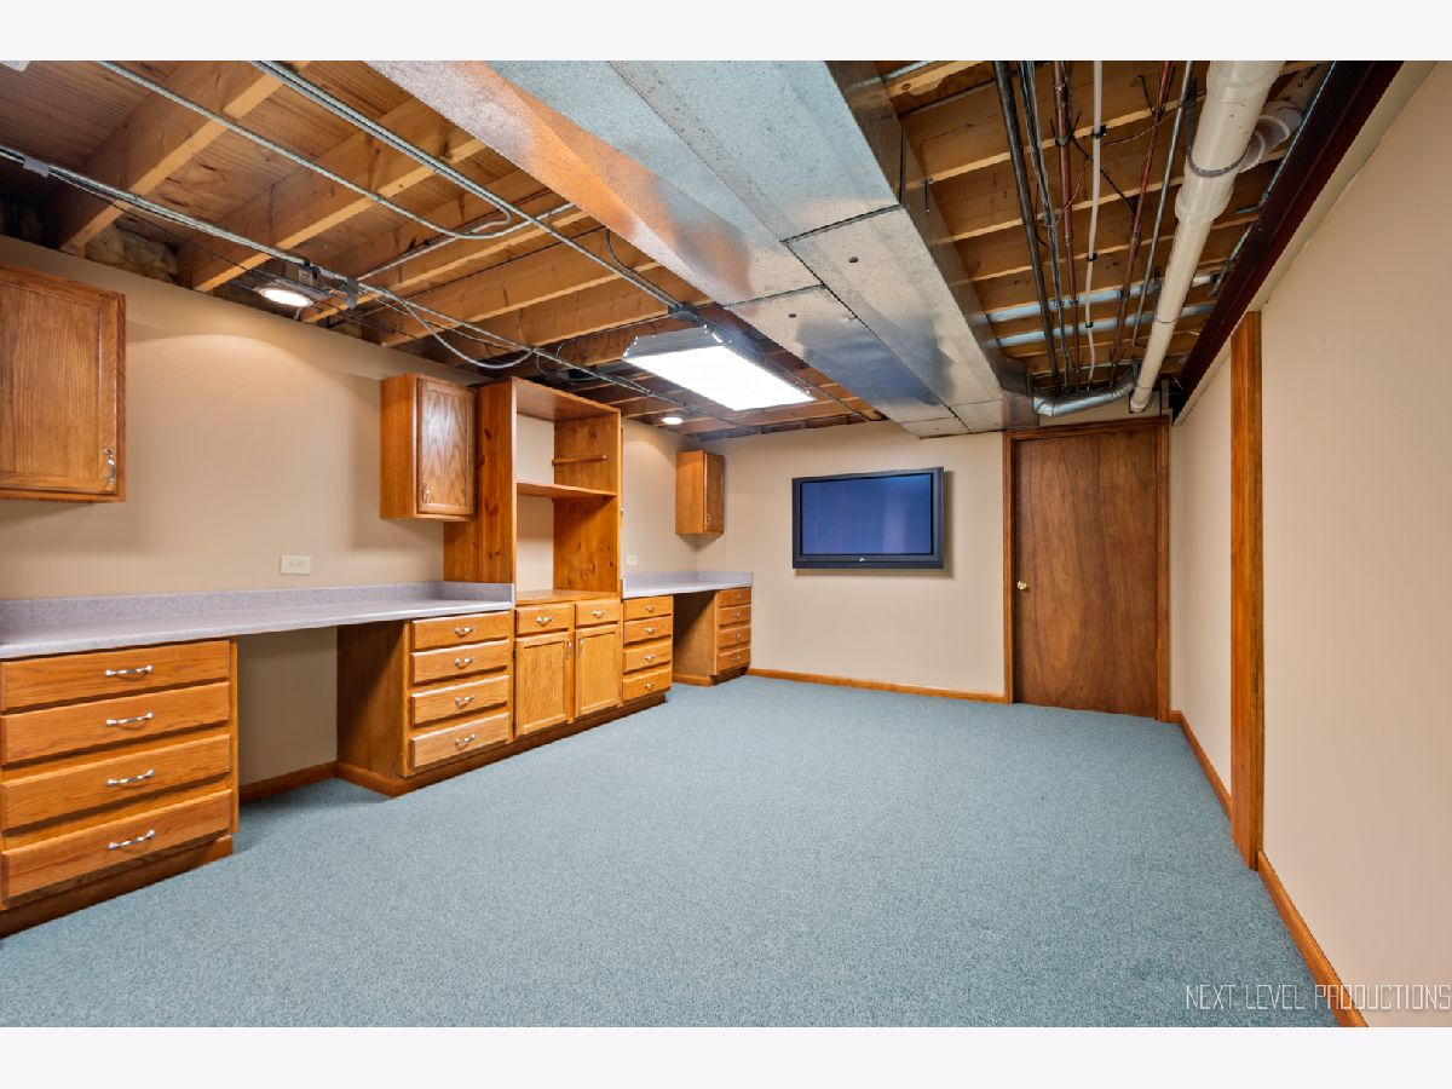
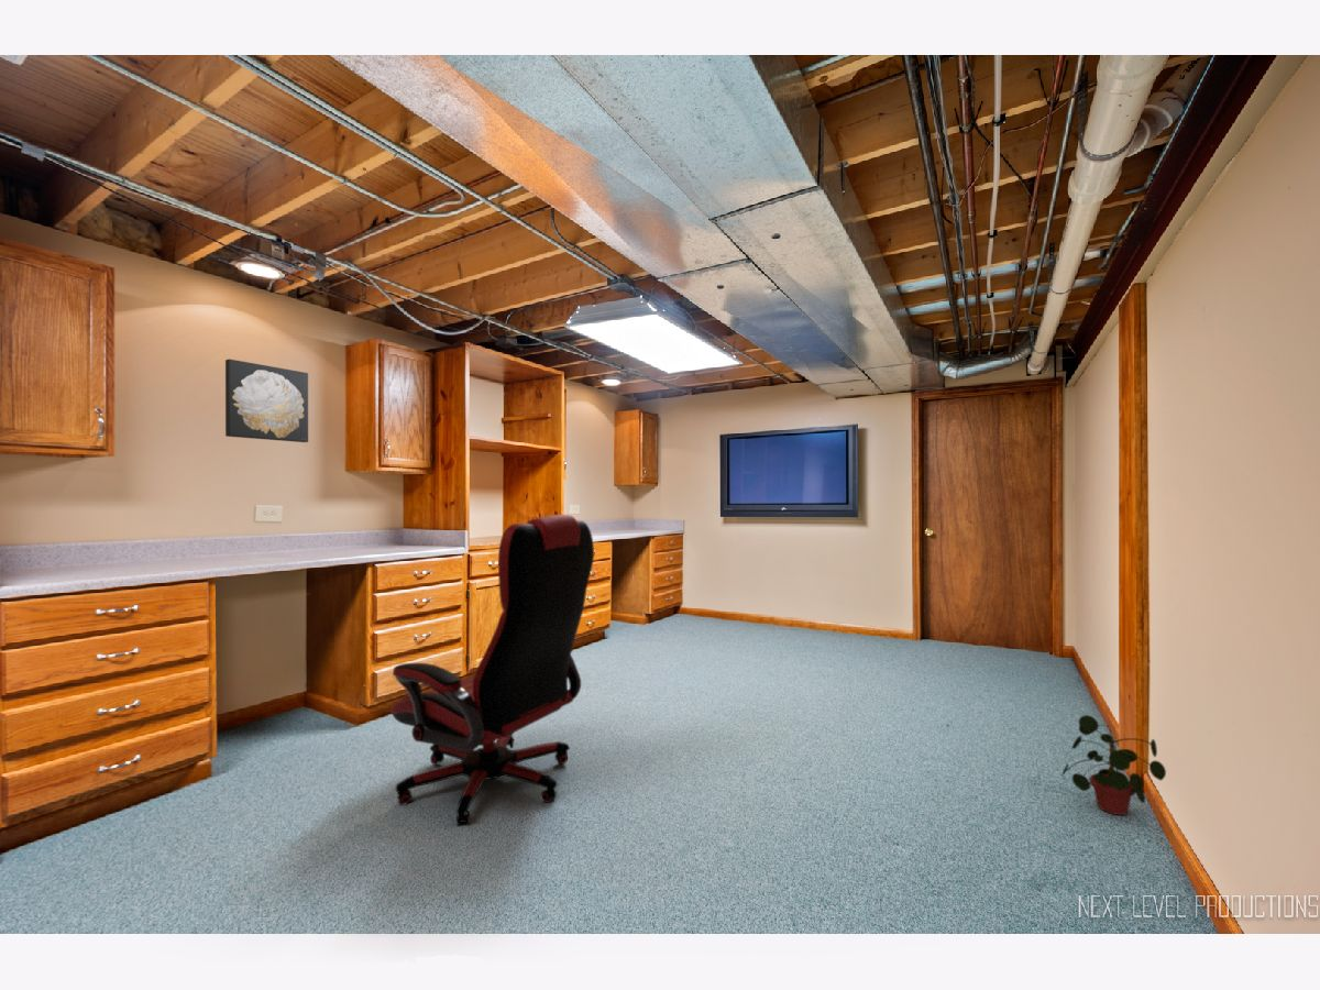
+ wall art [224,358,309,443]
+ office chair [388,514,595,827]
+ potted plant [1060,714,1167,816]
